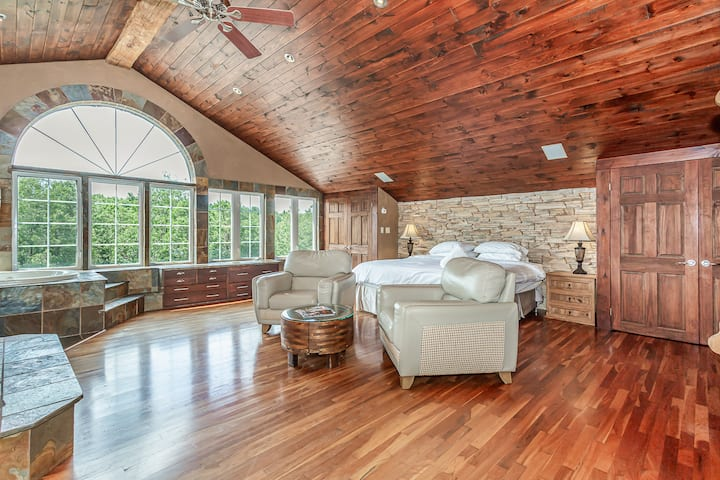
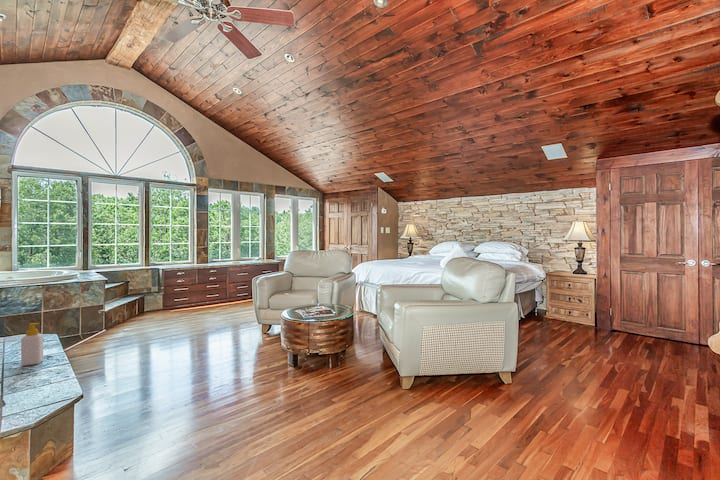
+ soap bottle [20,322,44,367]
